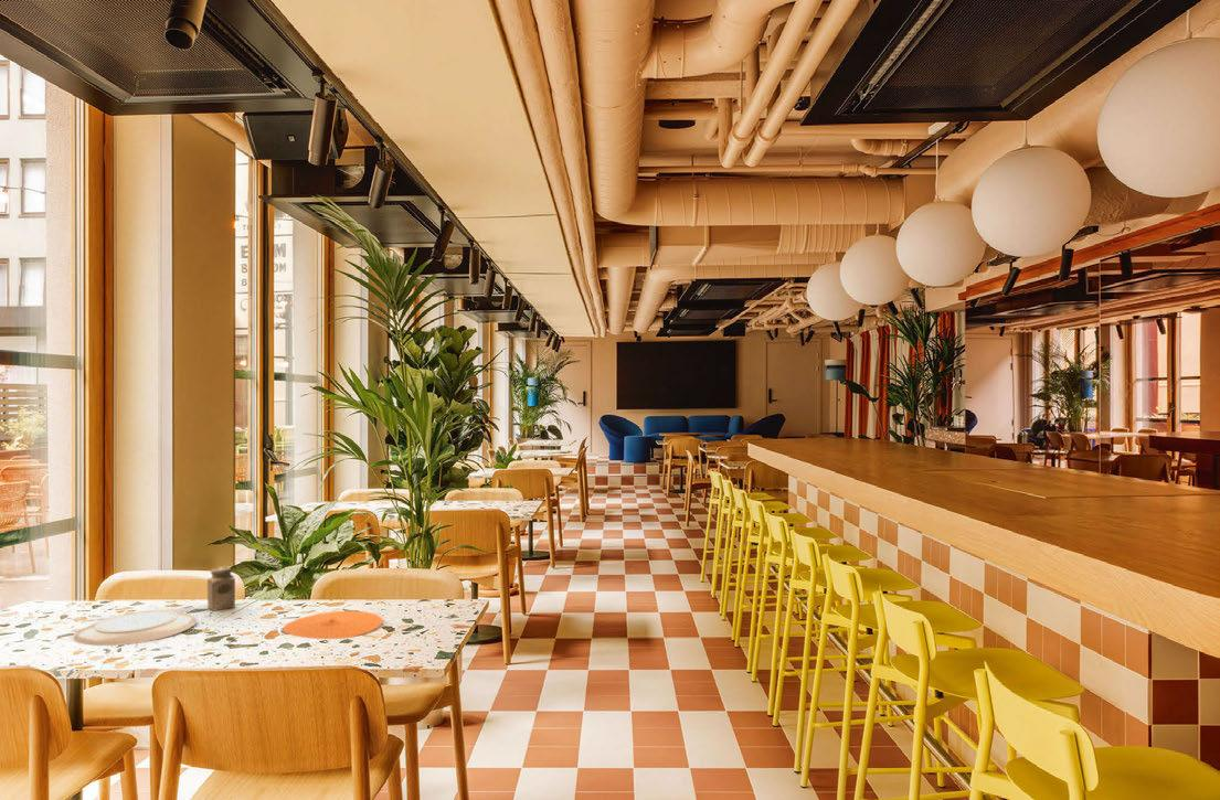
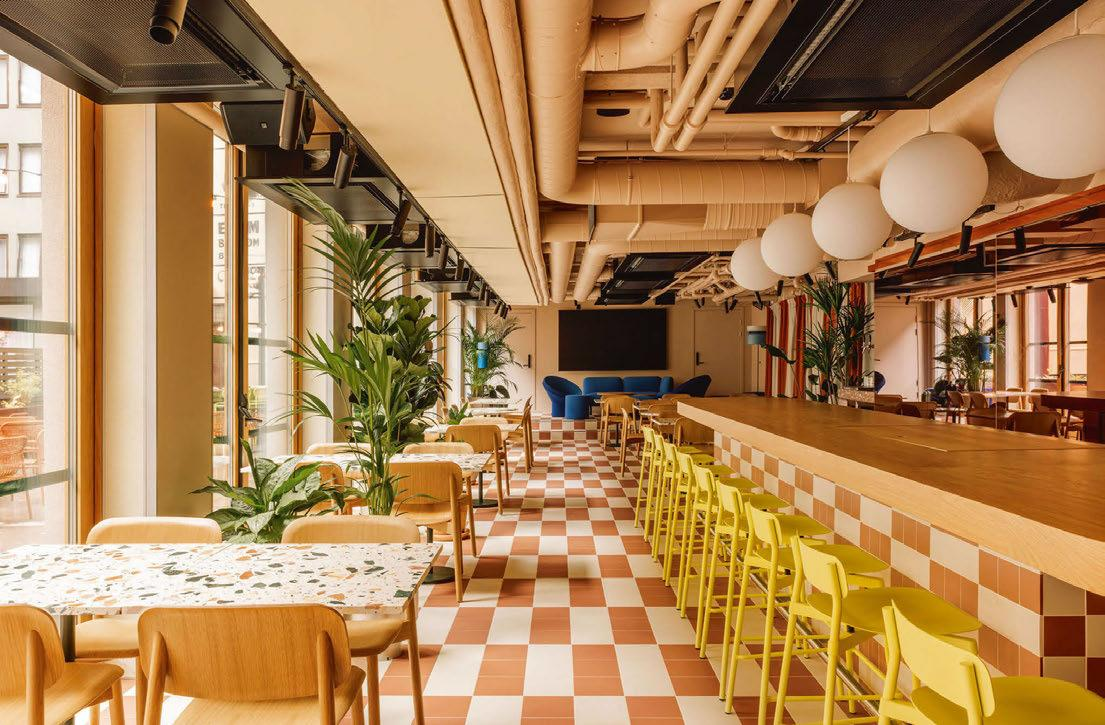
- salt shaker [206,566,236,612]
- plate [73,609,198,647]
- plate [280,610,384,640]
